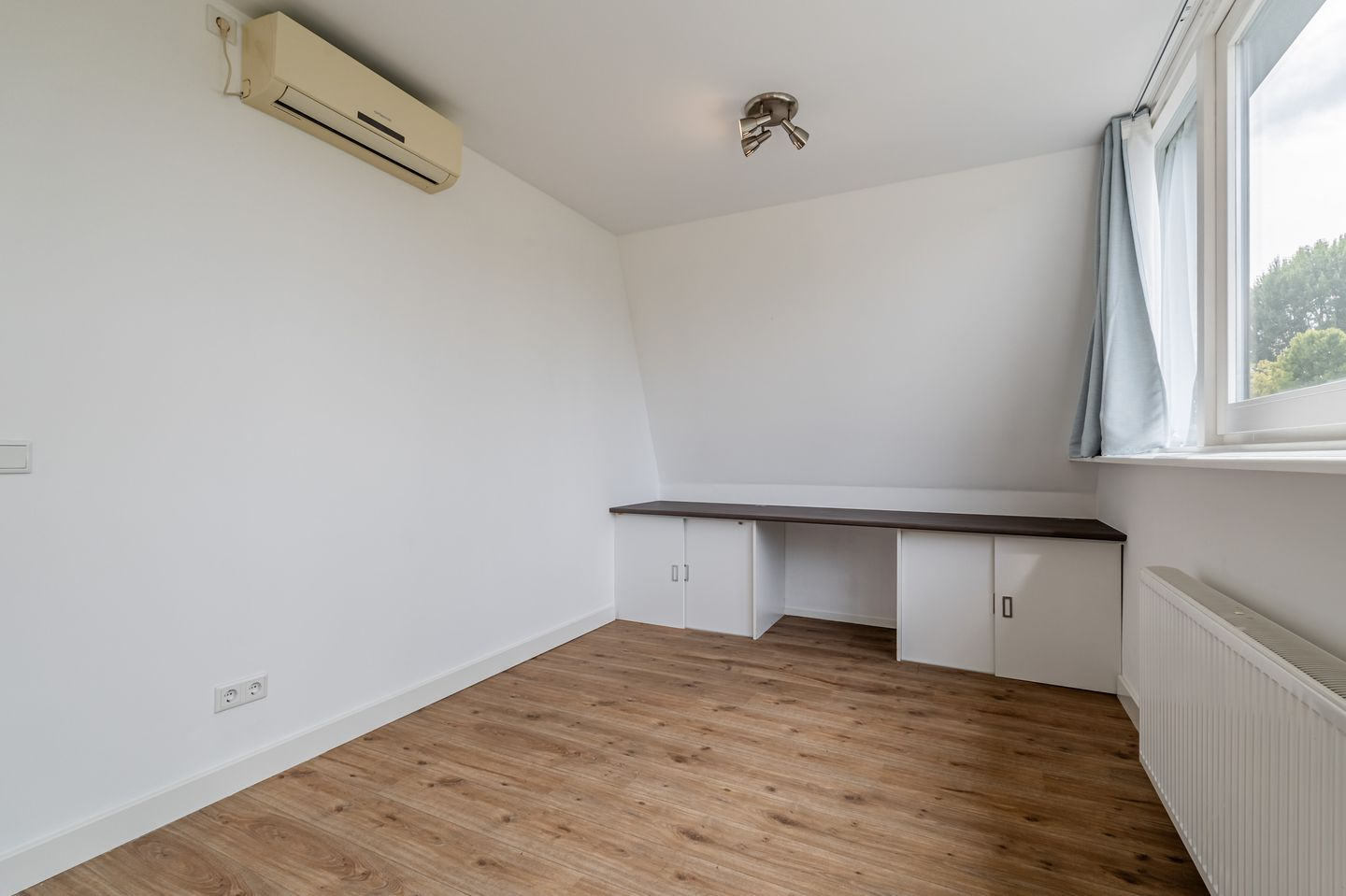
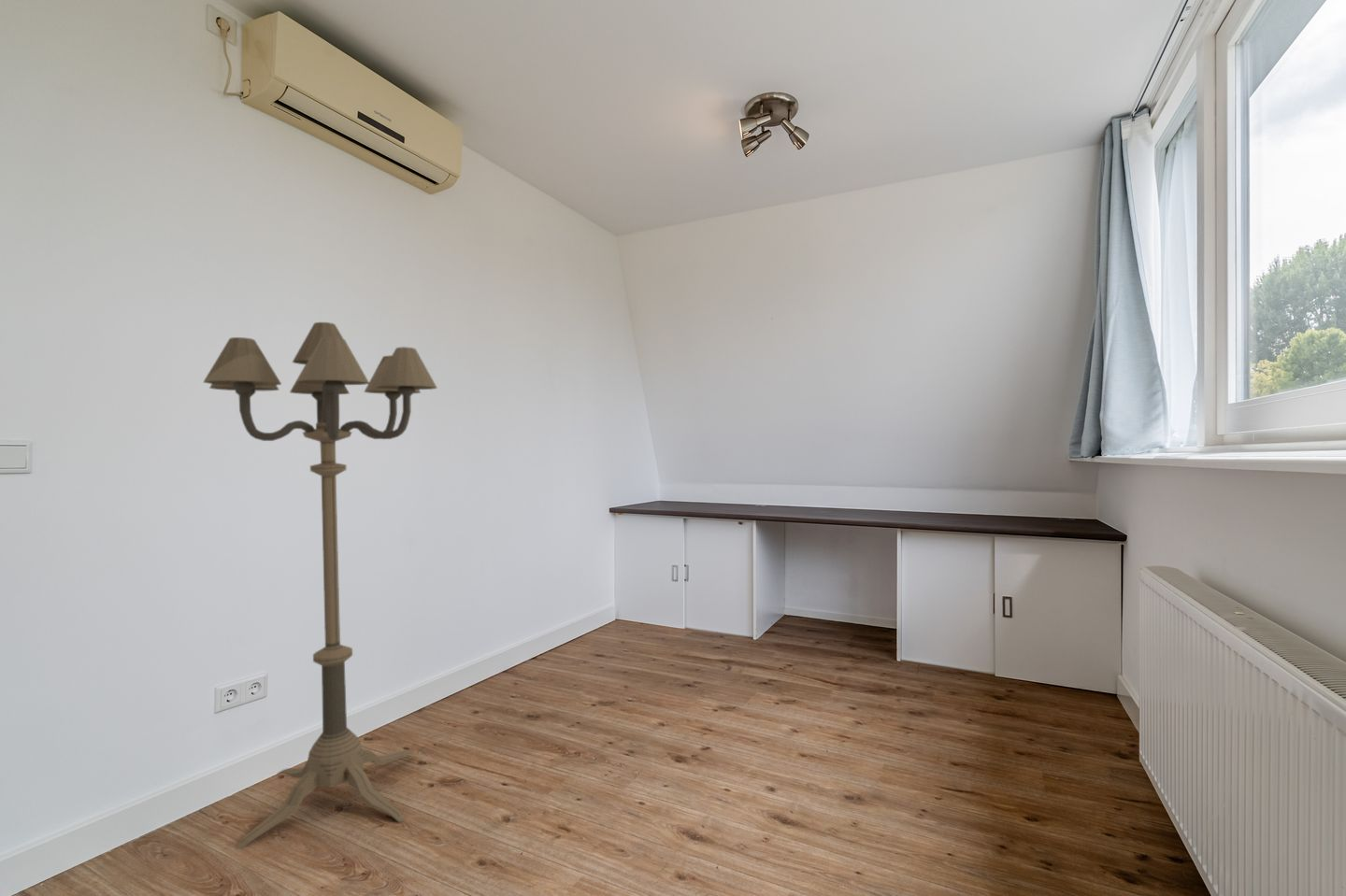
+ floor lamp [203,321,437,850]
